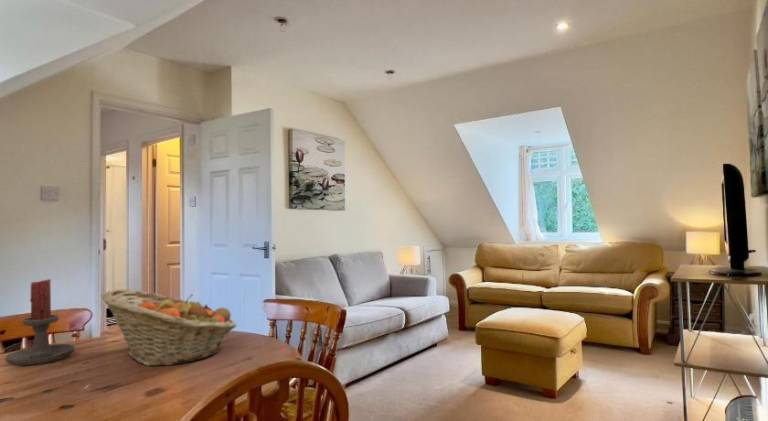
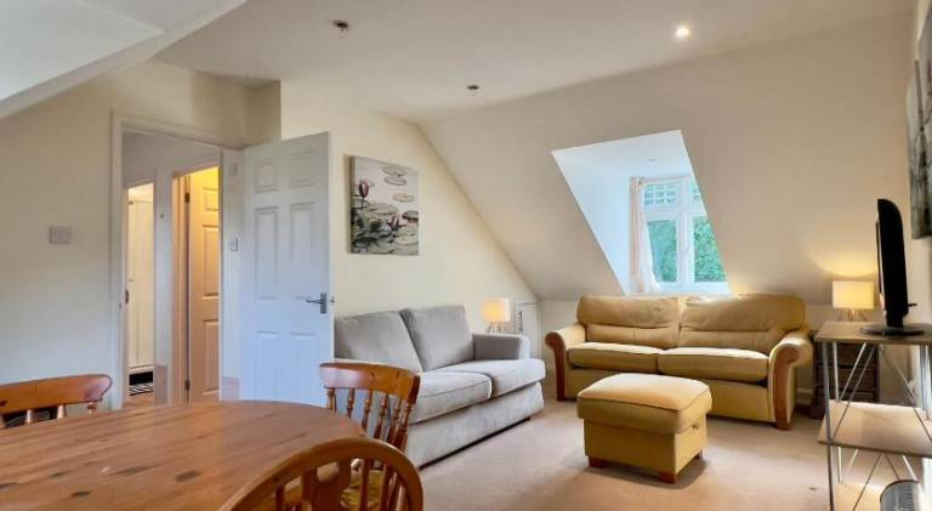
- candle holder [4,278,76,366]
- fruit basket [100,288,238,367]
